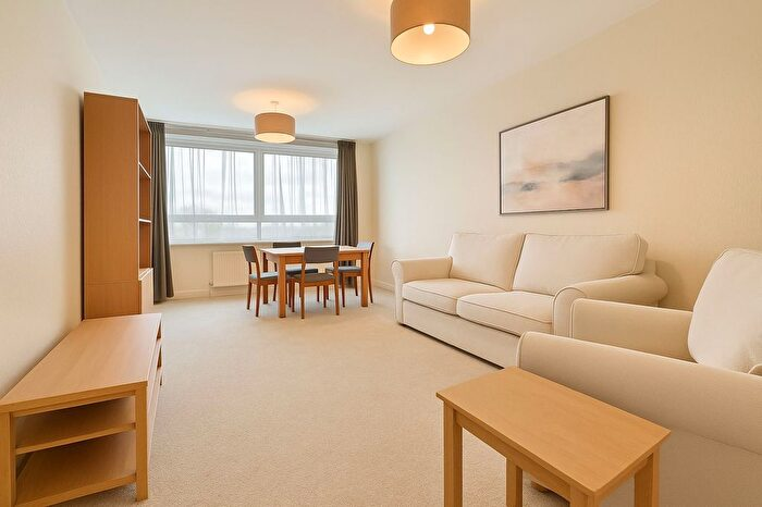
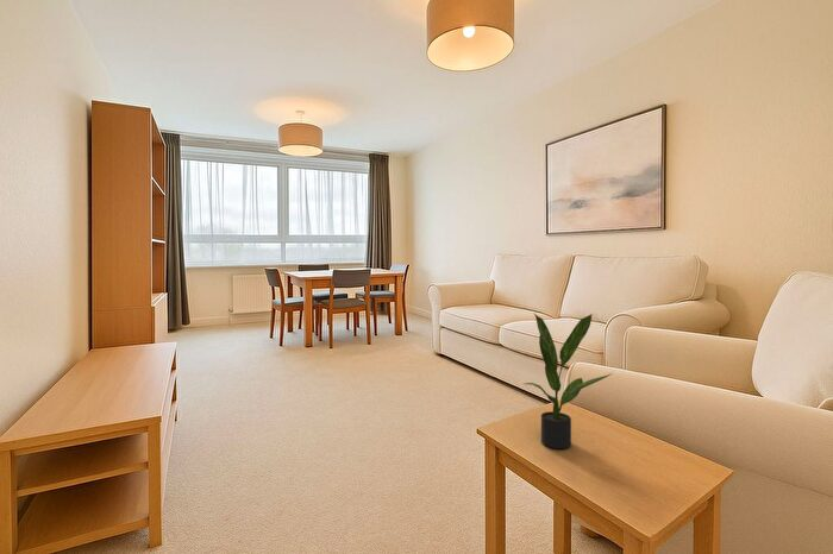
+ potted plant [524,313,614,449]
